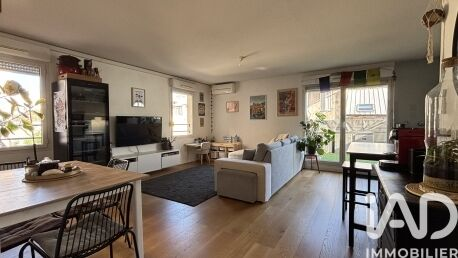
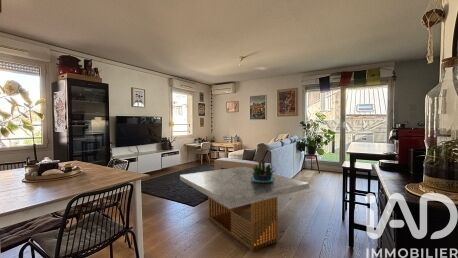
+ coffee table [179,165,310,252]
+ potted plant [250,160,277,183]
